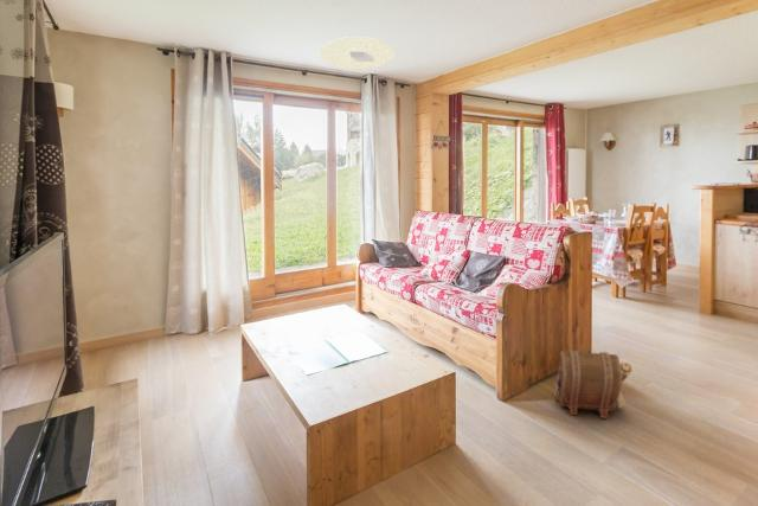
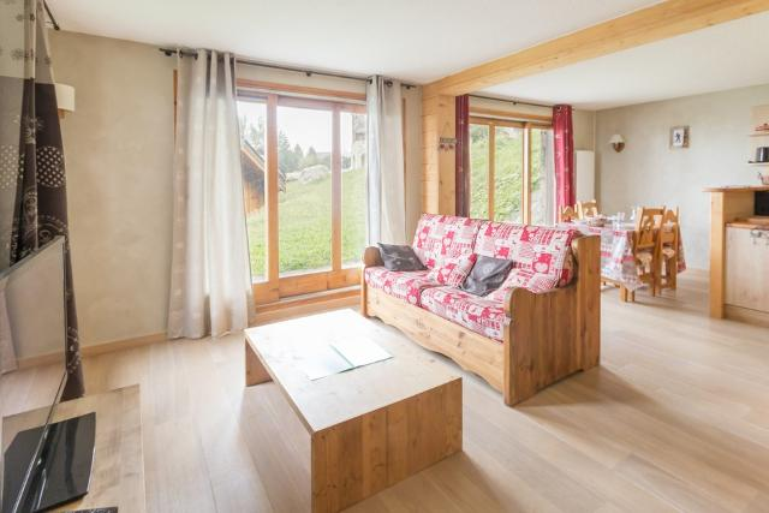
- ceiling light [319,36,396,71]
- pouch [553,350,634,419]
